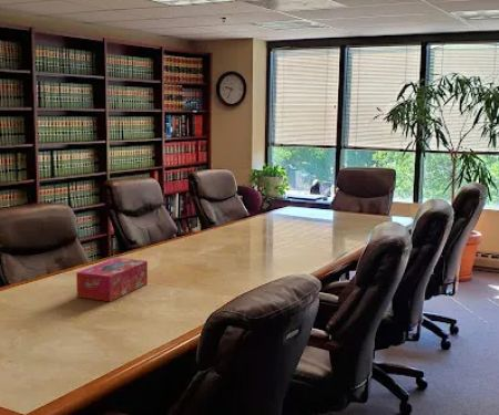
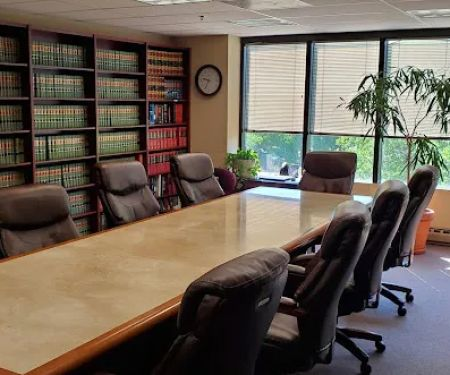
- tissue box [75,257,149,302]
